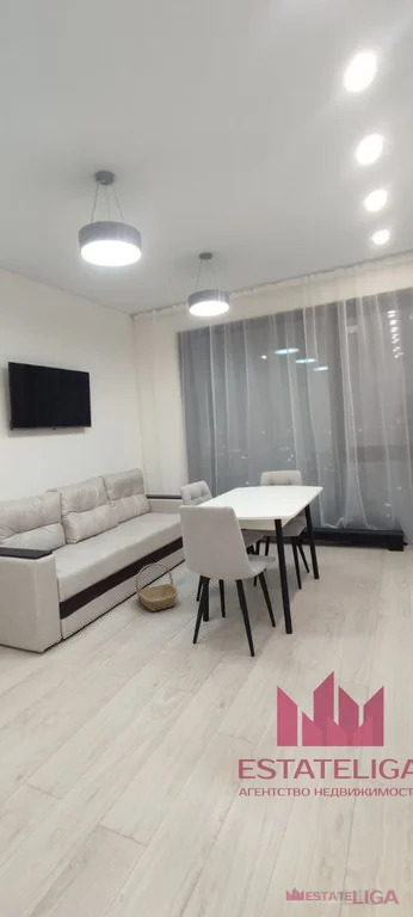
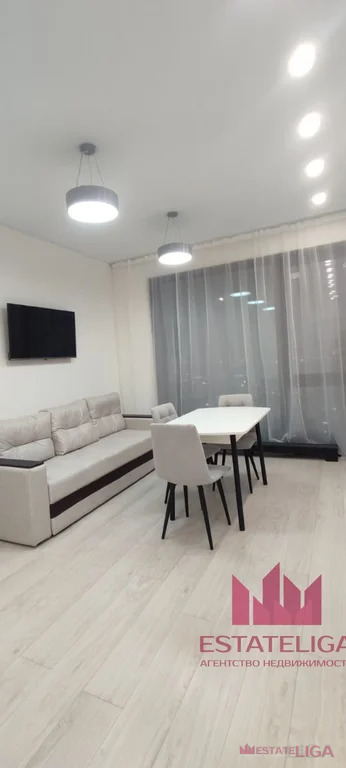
- basket [135,562,179,613]
